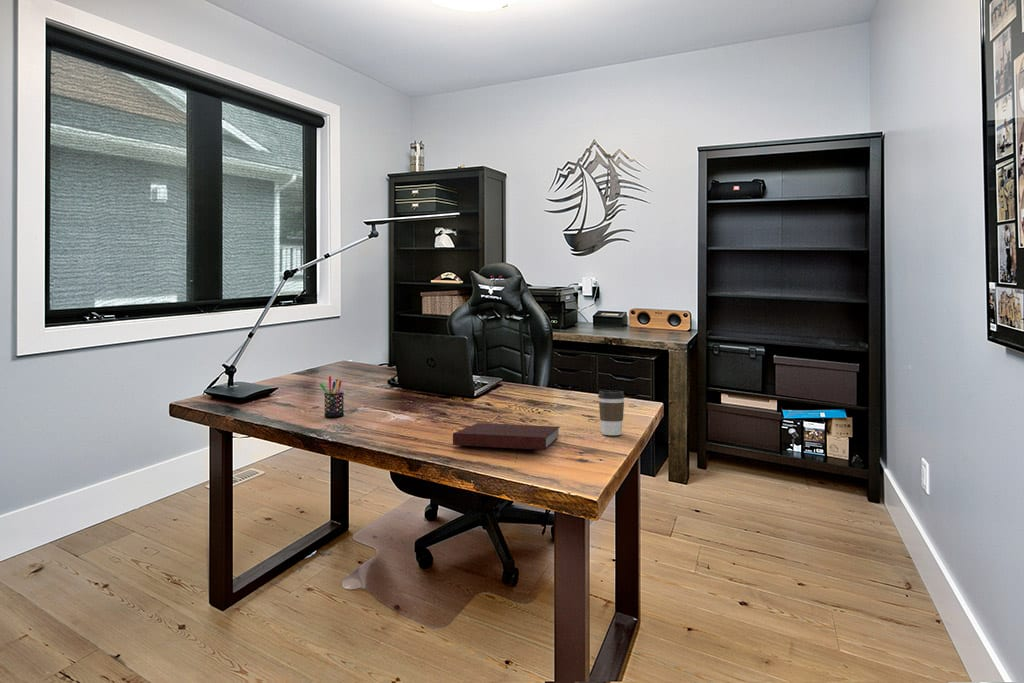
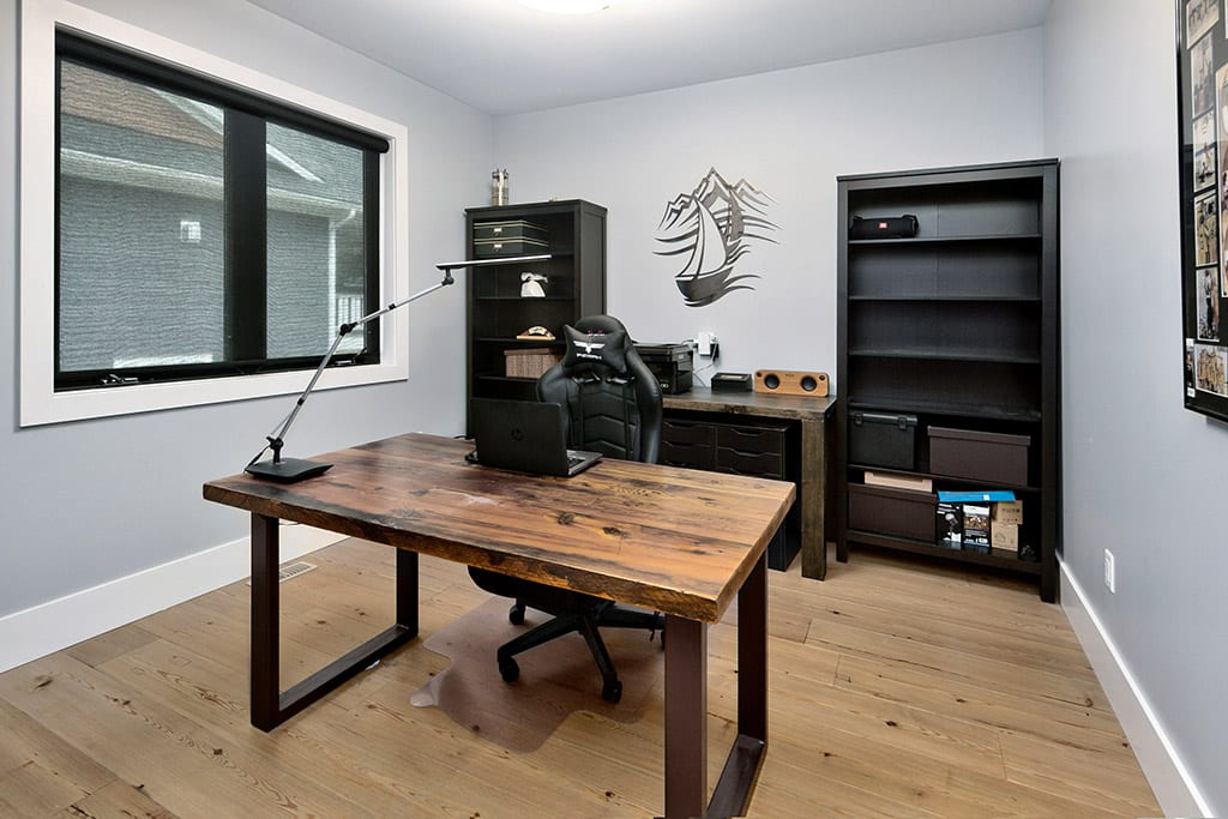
- coffee cup [597,390,626,436]
- pen holder [318,375,345,418]
- notebook [452,422,561,451]
